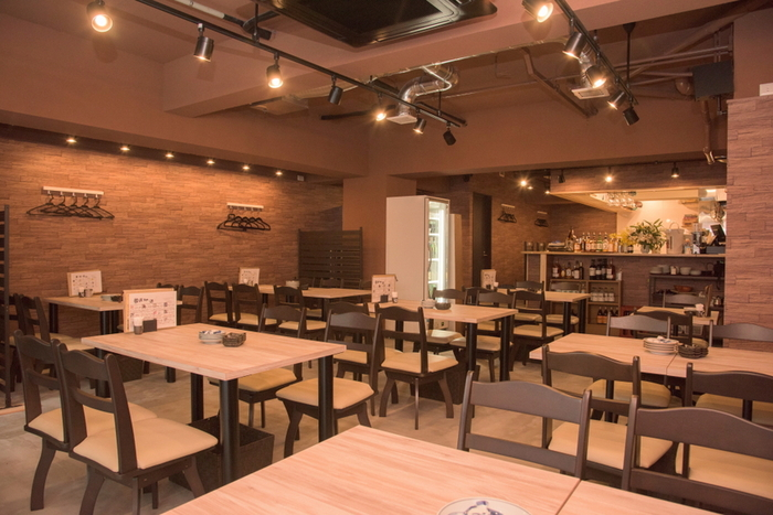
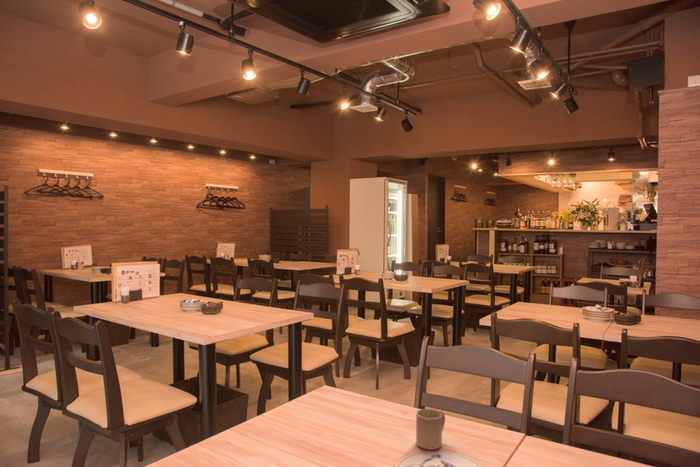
+ cup [415,408,446,451]
